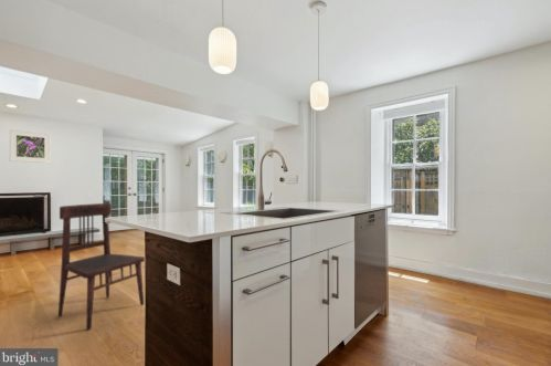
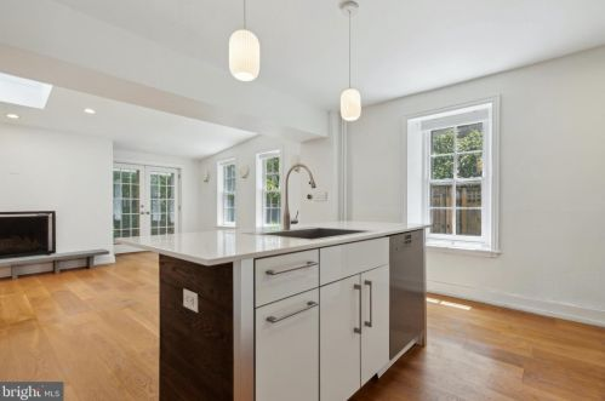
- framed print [9,128,52,164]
- dining chair [57,202,146,332]
